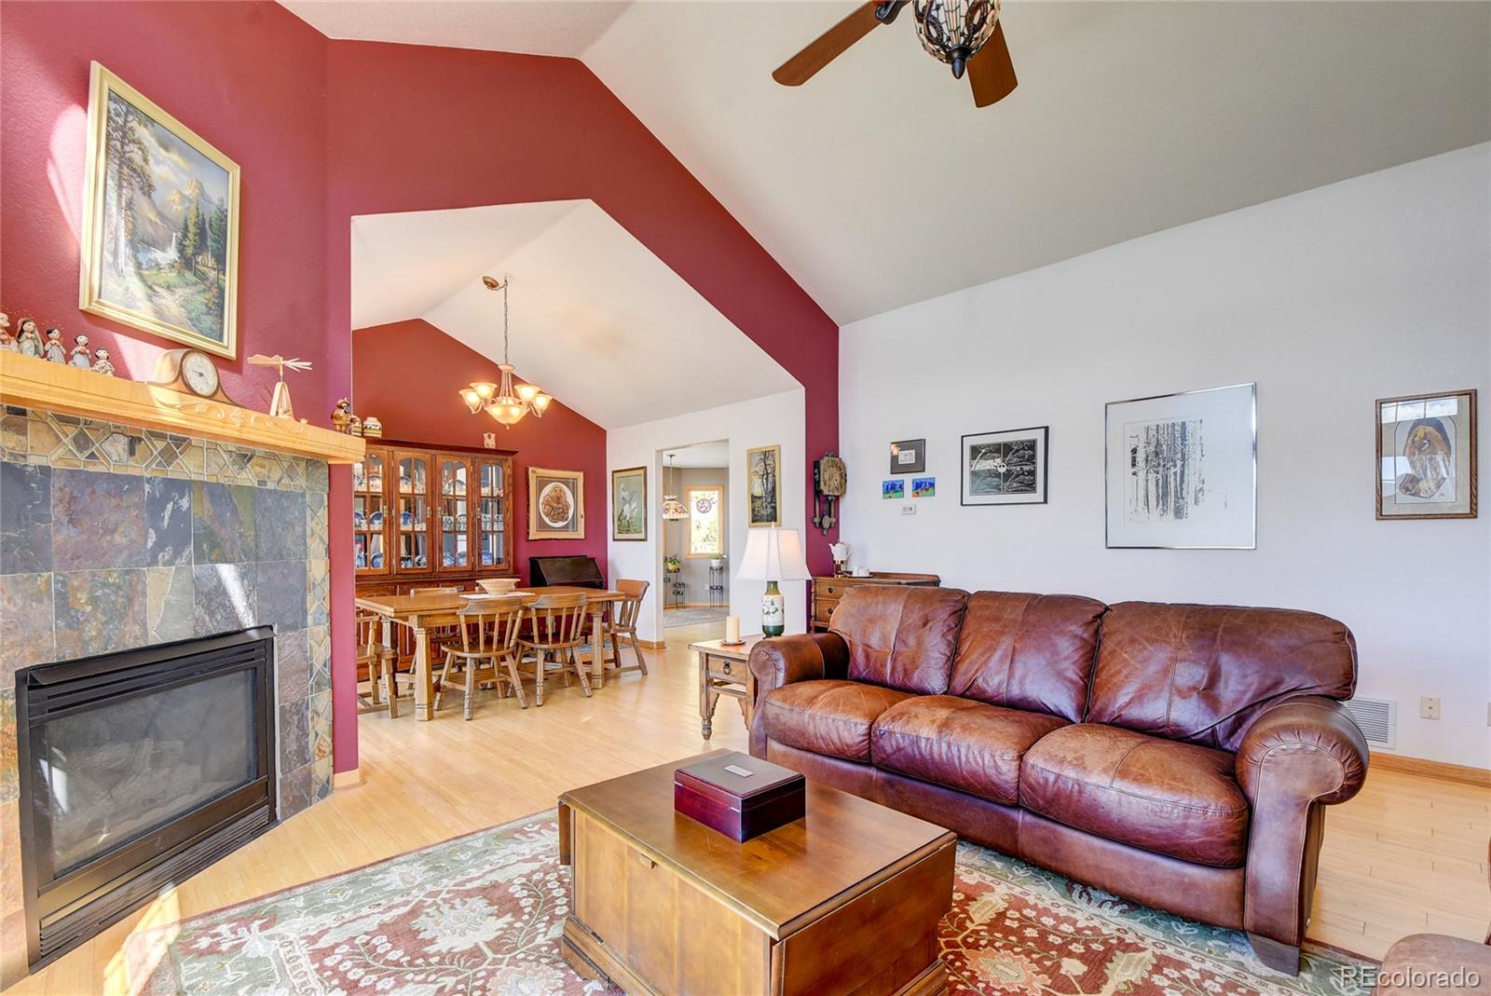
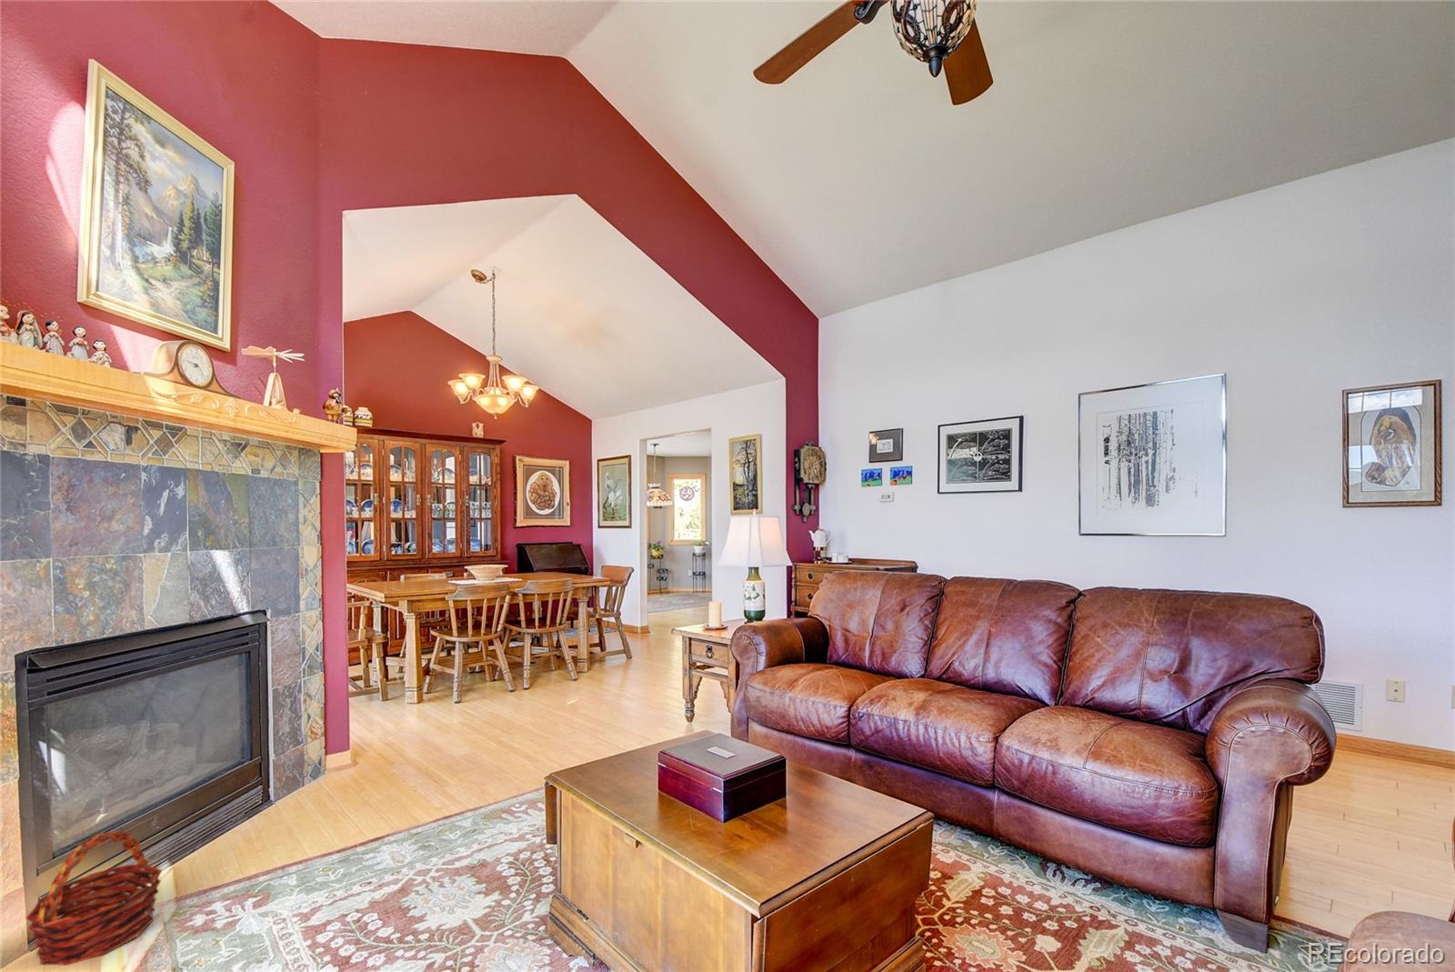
+ basket [25,830,164,965]
